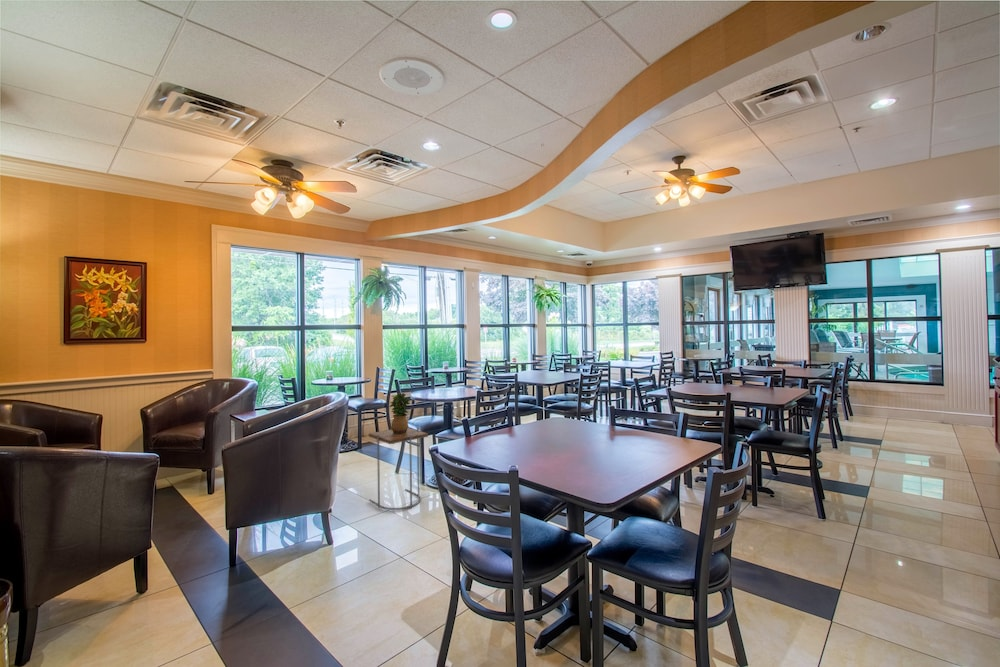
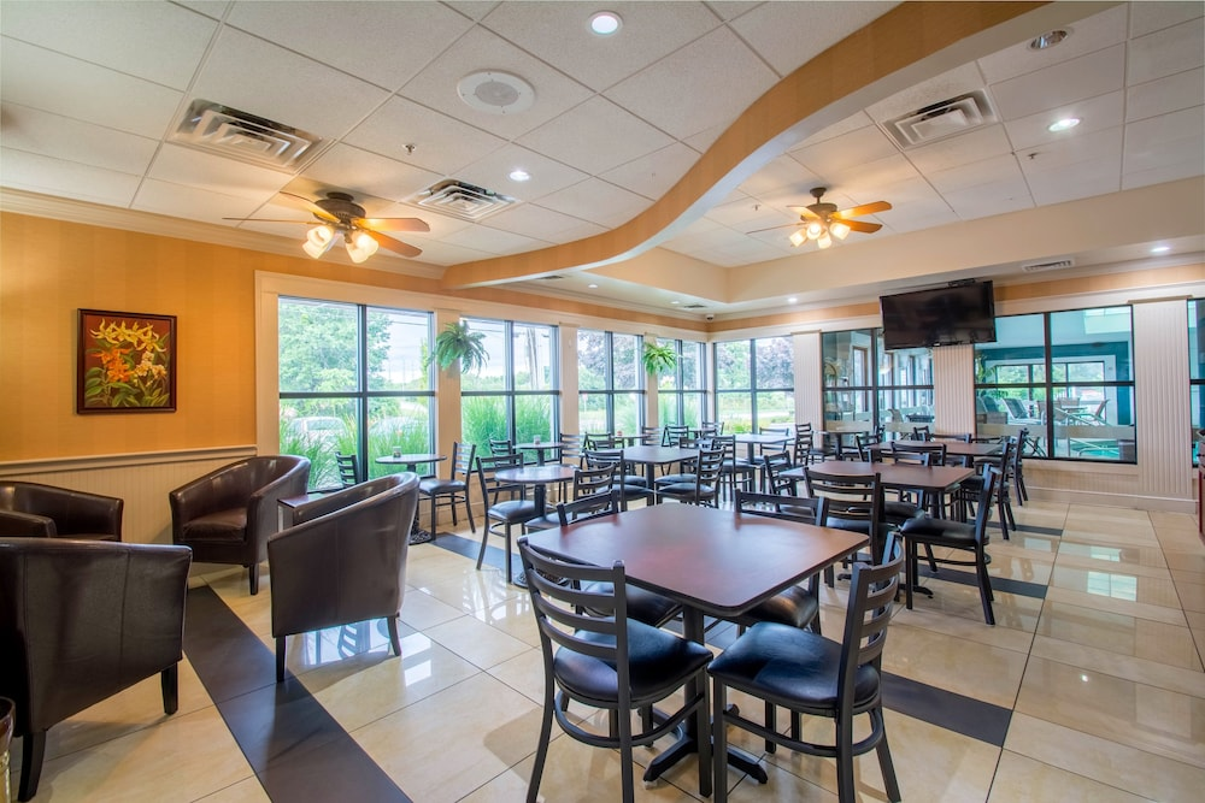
- side table [368,427,429,511]
- potted plant [389,392,411,435]
